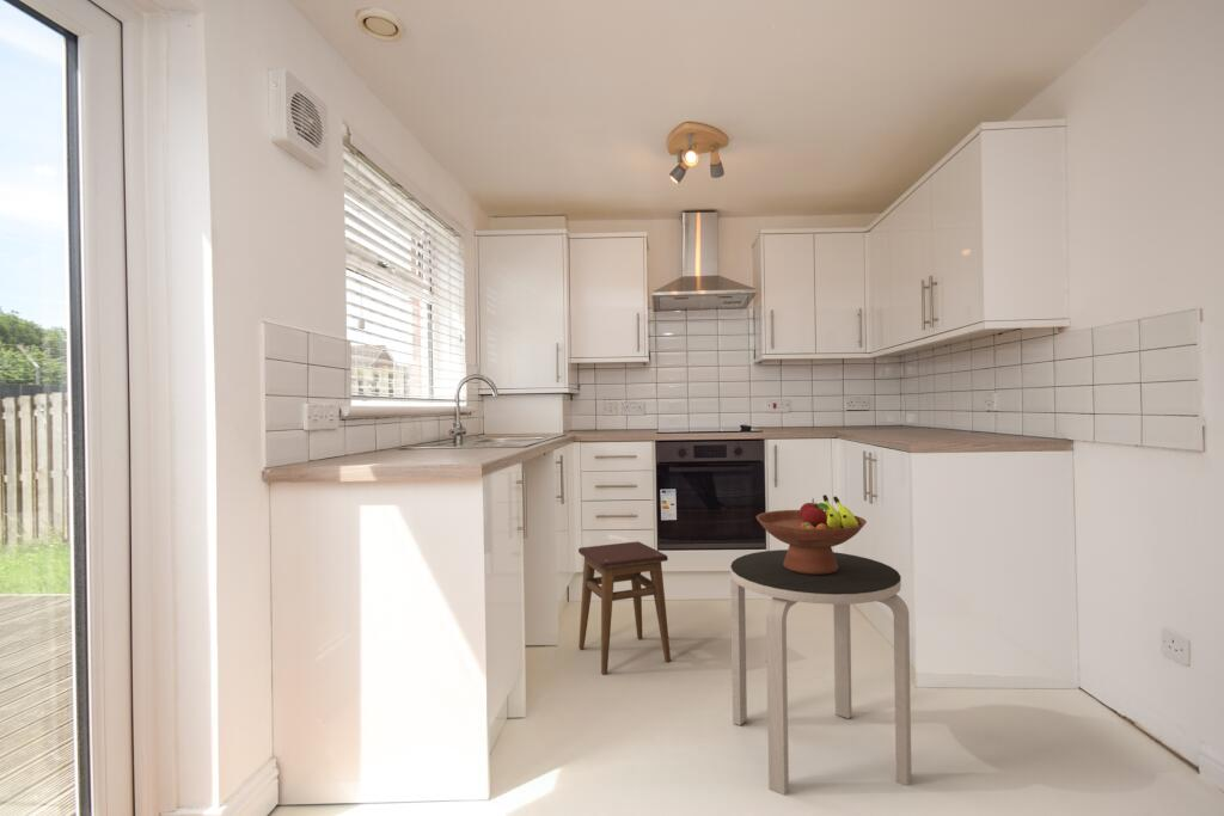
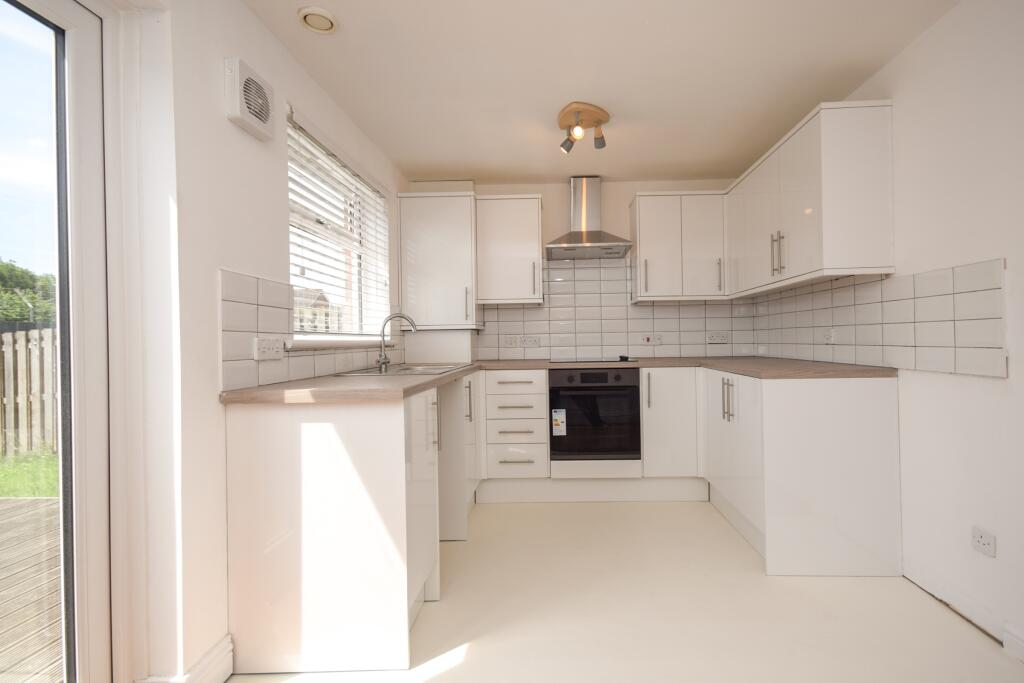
- fruit bowl [755,493,868,575]
- stool [577,540,672,676]
- side table [729,548,913,796]
